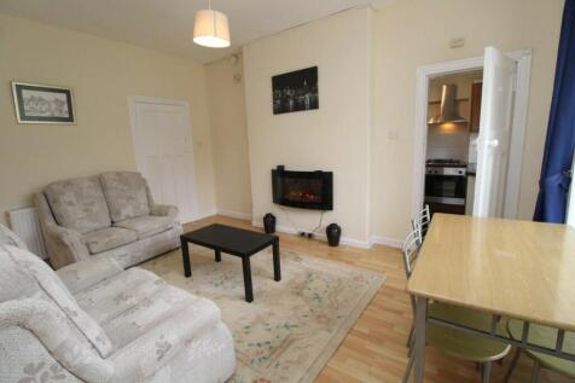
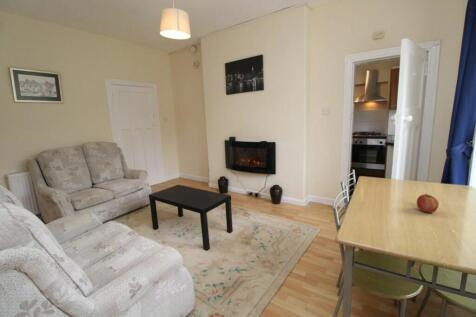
+ fruit [416,193,440,214]
